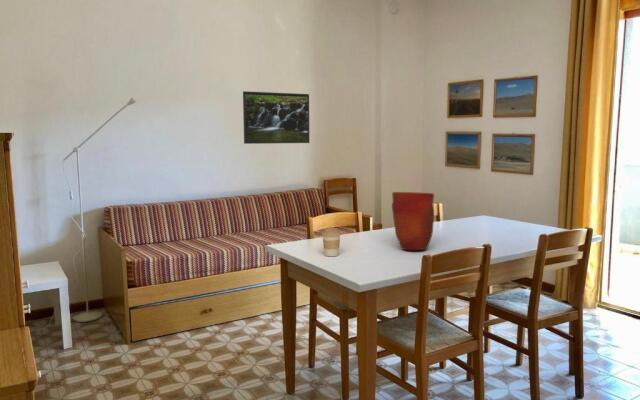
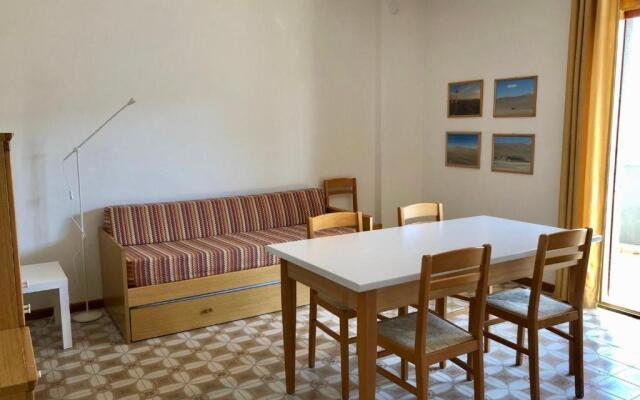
- vase [391,191,435,251]
- coffee cup [321,227,342,257]
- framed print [242,90,311,145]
